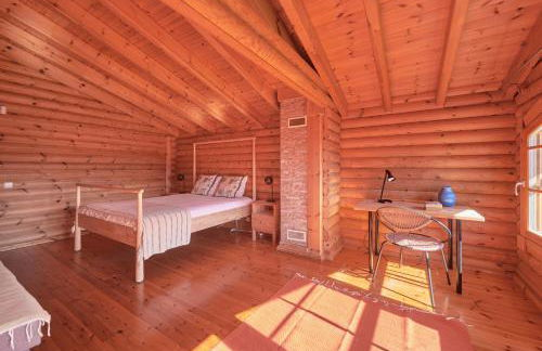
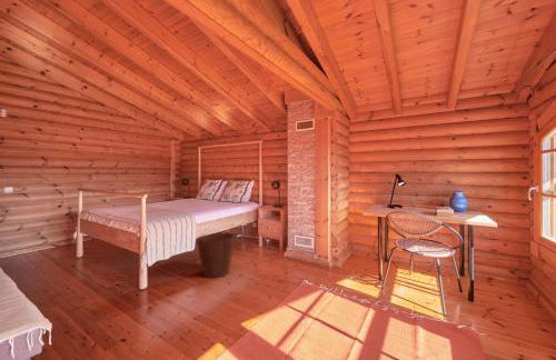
+ basket [196,232,236,279]
